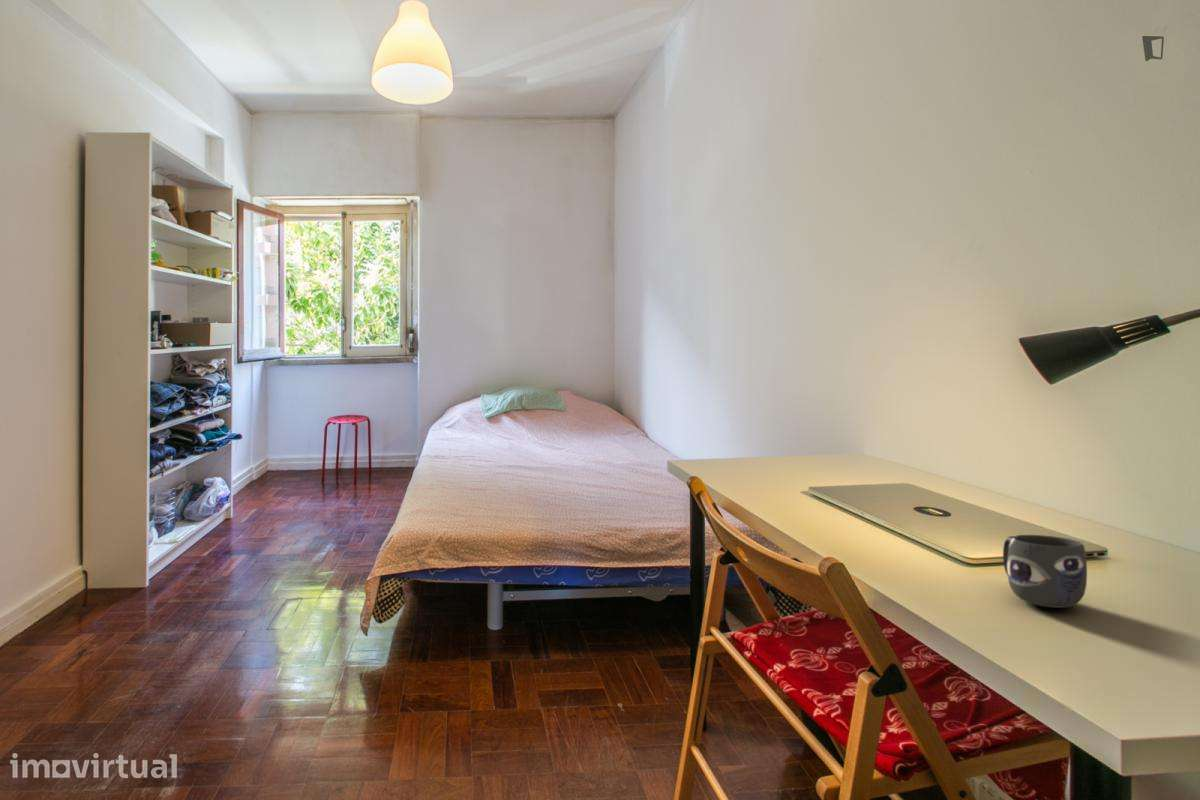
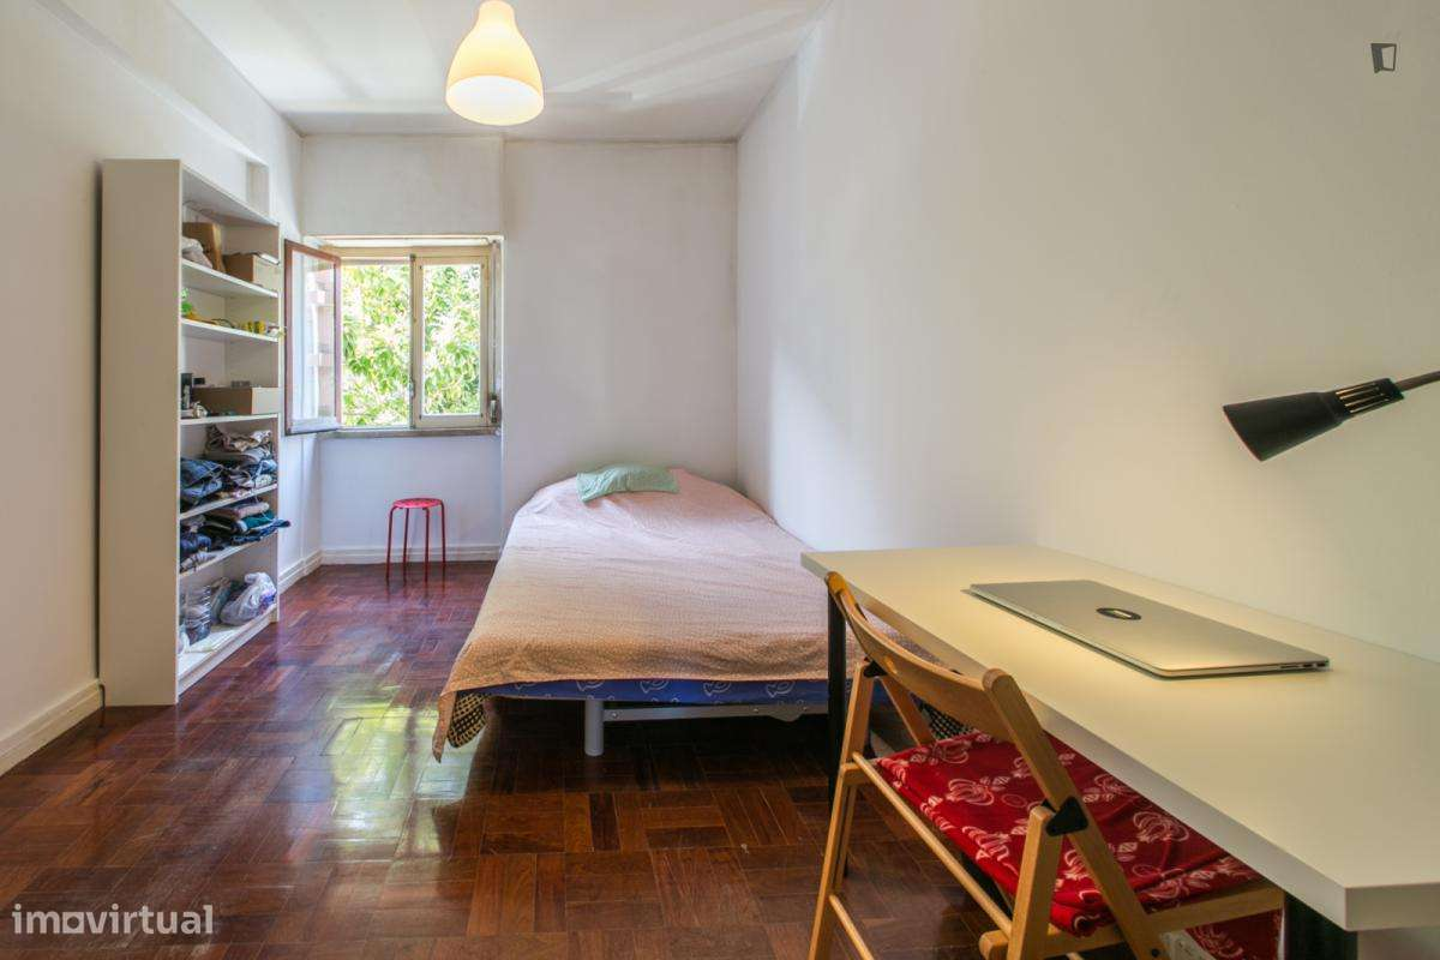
- mug [1002,534,1088,609]
